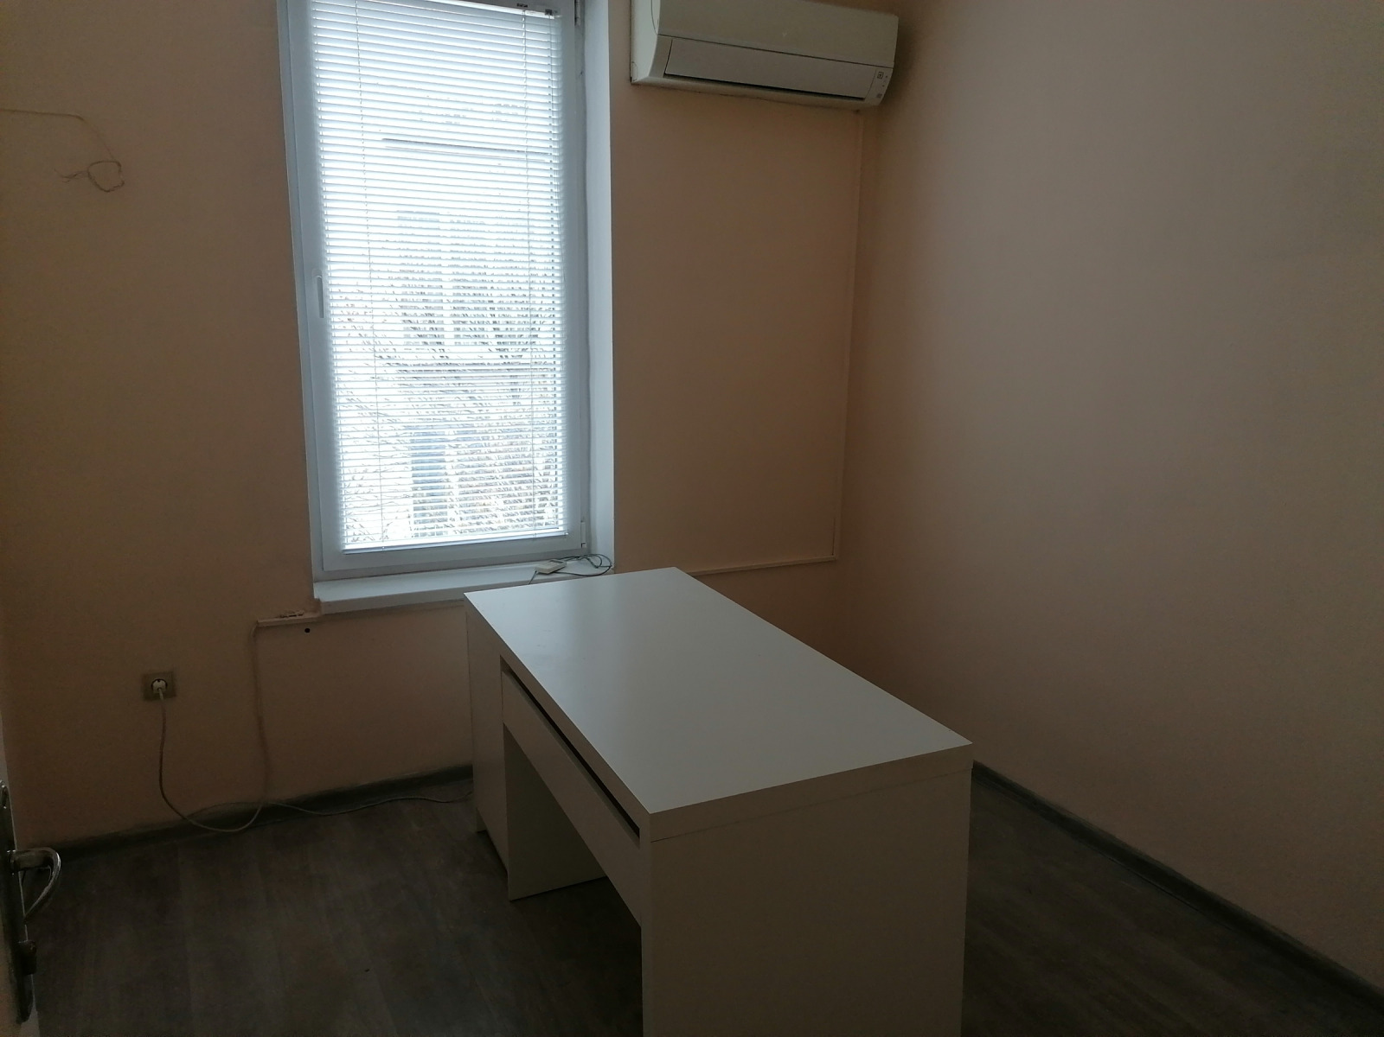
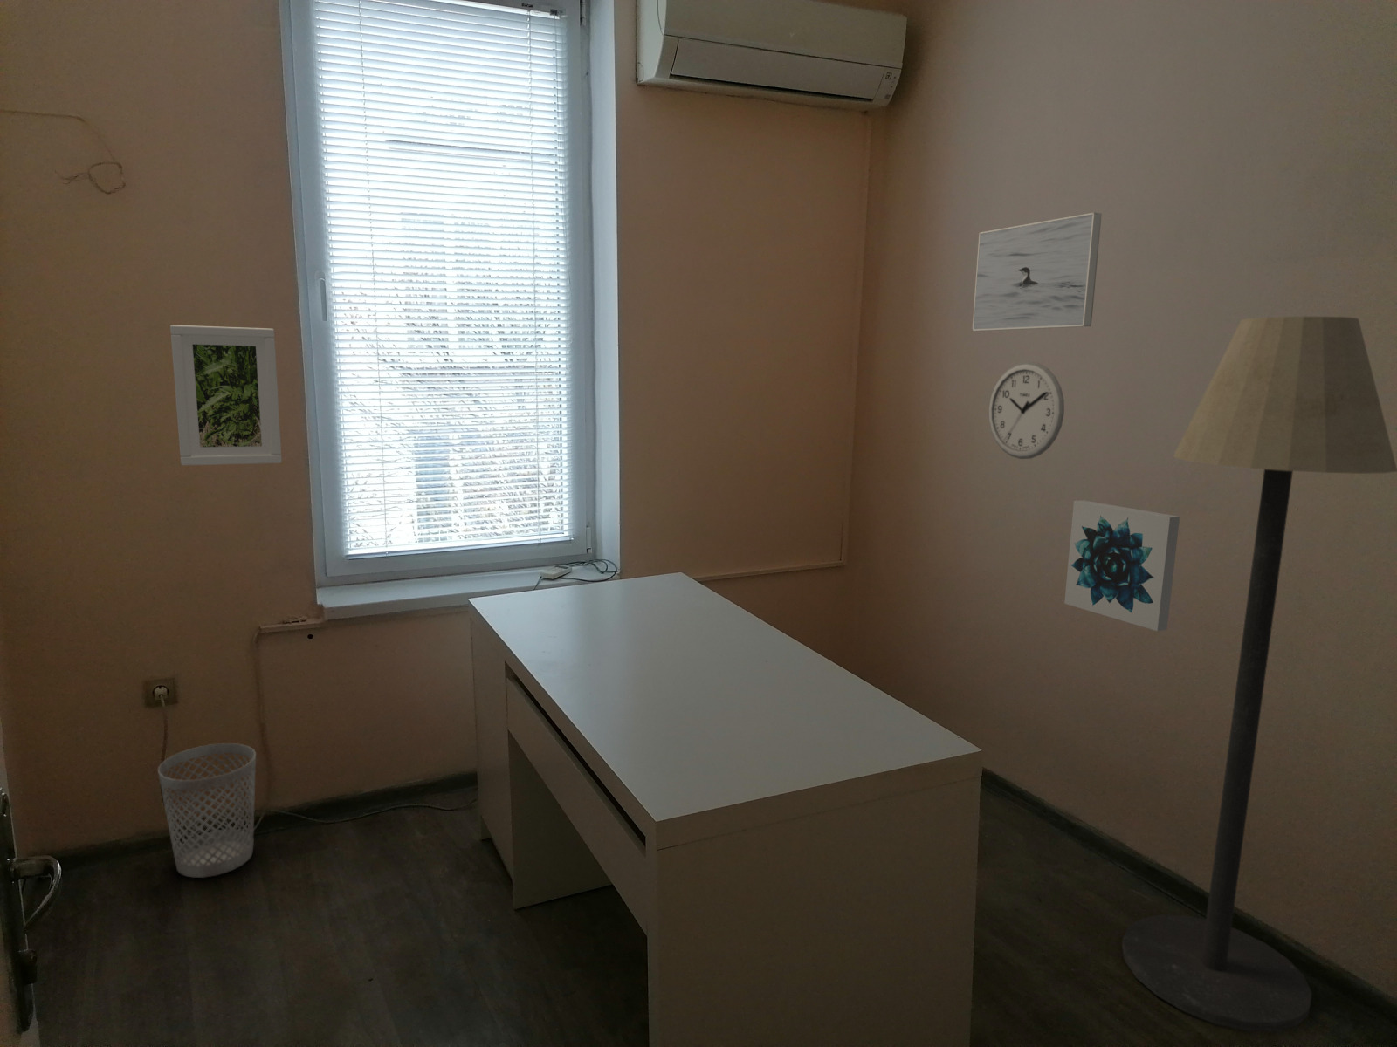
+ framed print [169,324,283,466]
+ wall art [1064,499,1180,631]
+ wall clock [989,361,1065,460]
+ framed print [971,212,1103,331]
+ wastebasket [157,742,256,879]
+ floor lamp [1121,316,1397,1033]
